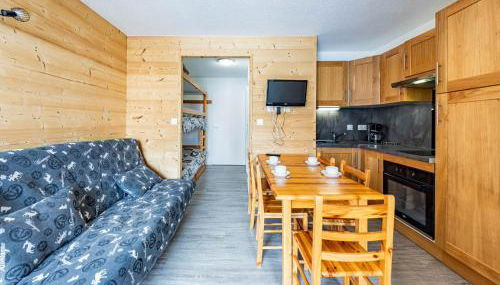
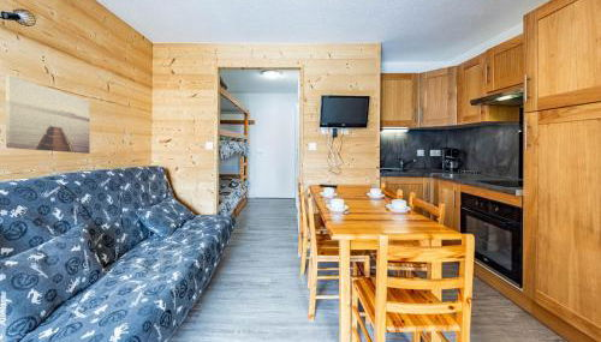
+ wall art [5,74,91,155]
